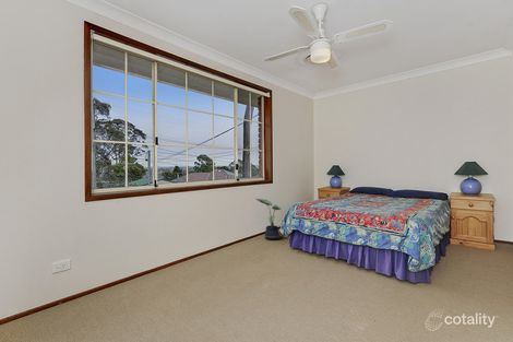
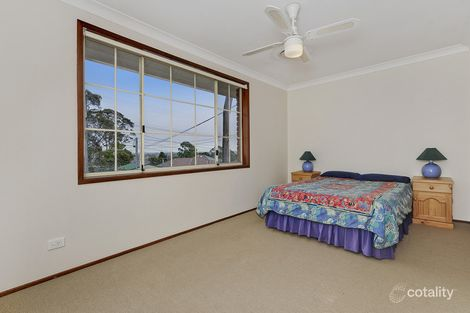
- potted plant [254,198,282,240]
